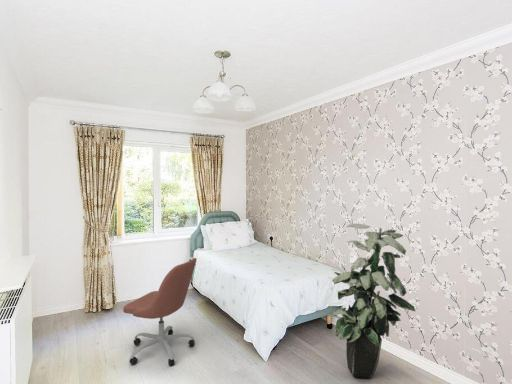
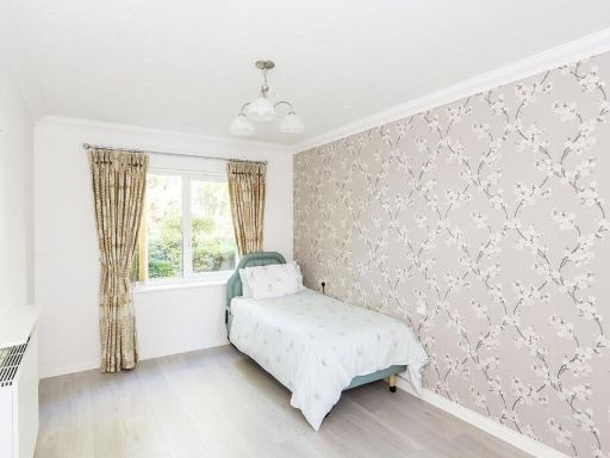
- indoor plant [330,223,416,380]
- office chair [122,257,198,367]
